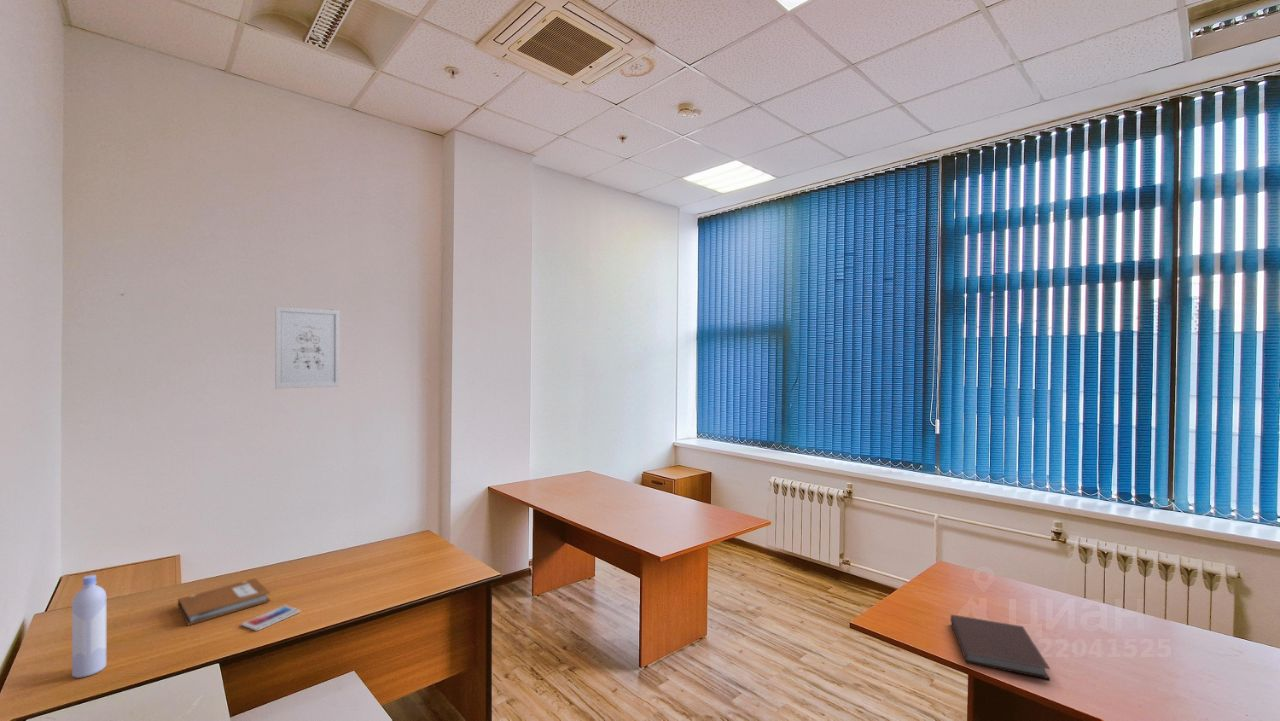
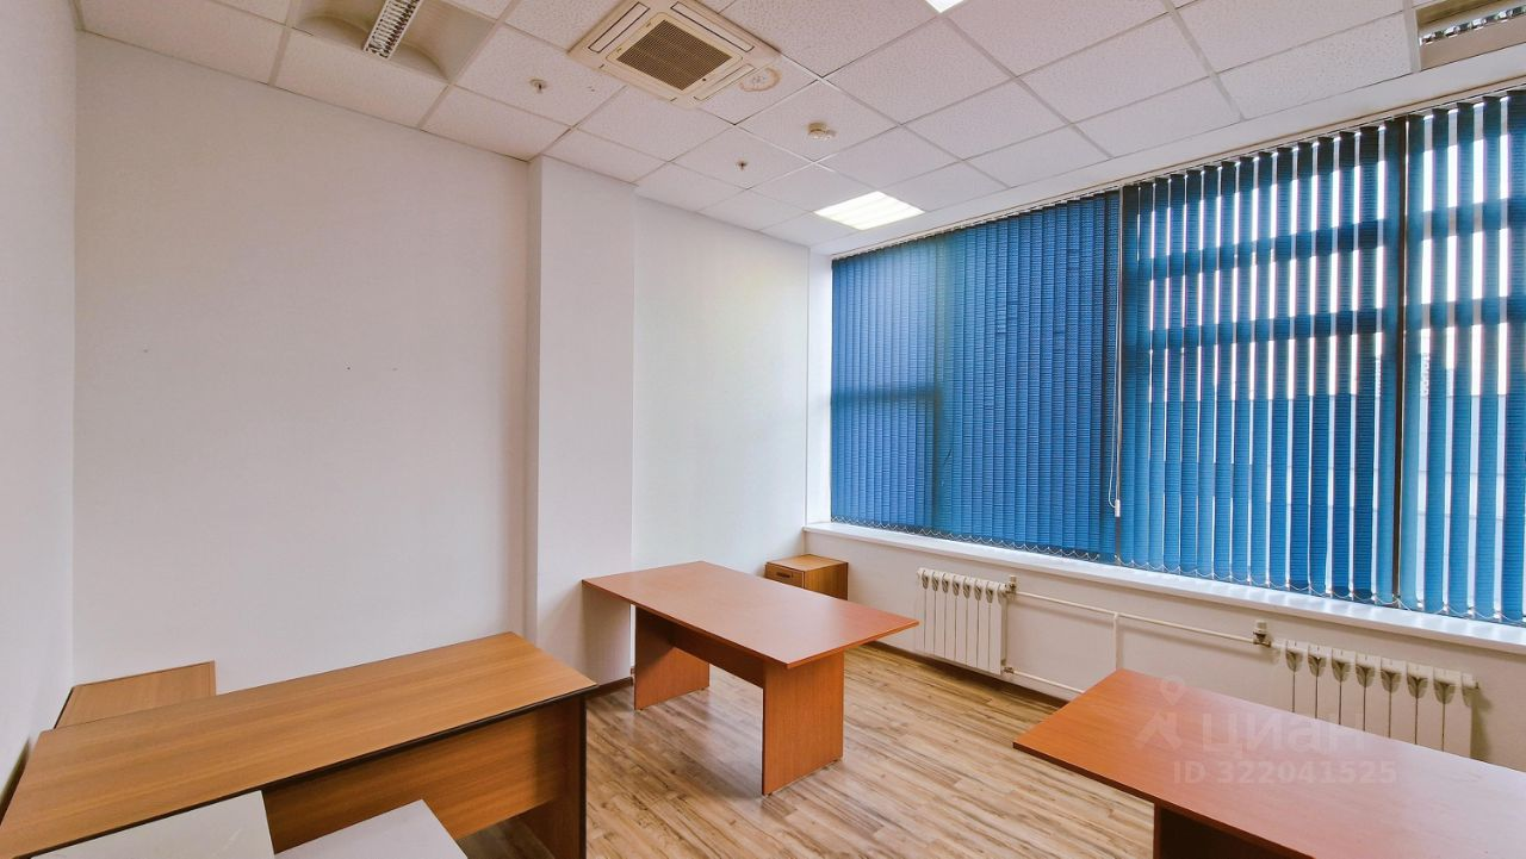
- notebook [177,577,271,626]
- smartphone [240,604,301,632]
- wall art [274,306,341,390]
- notebook [950,614,1051,680]
- bottle [71,574,107,679]
